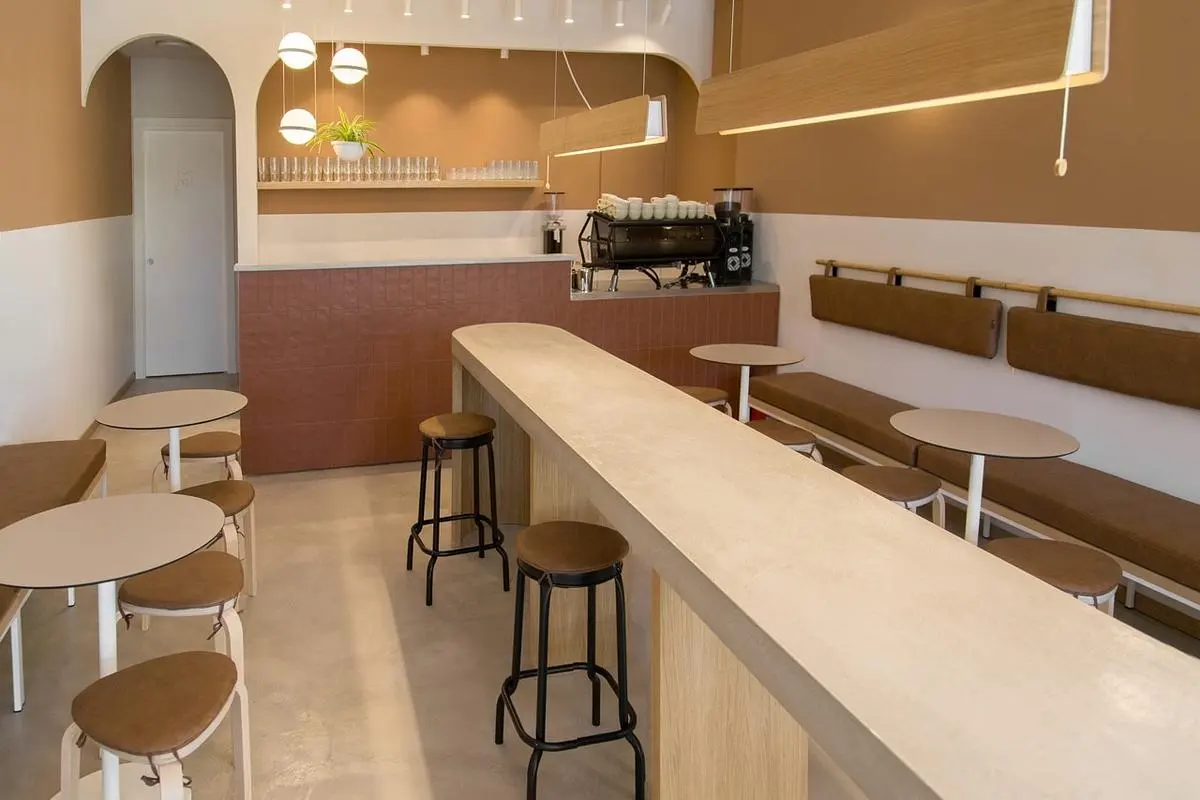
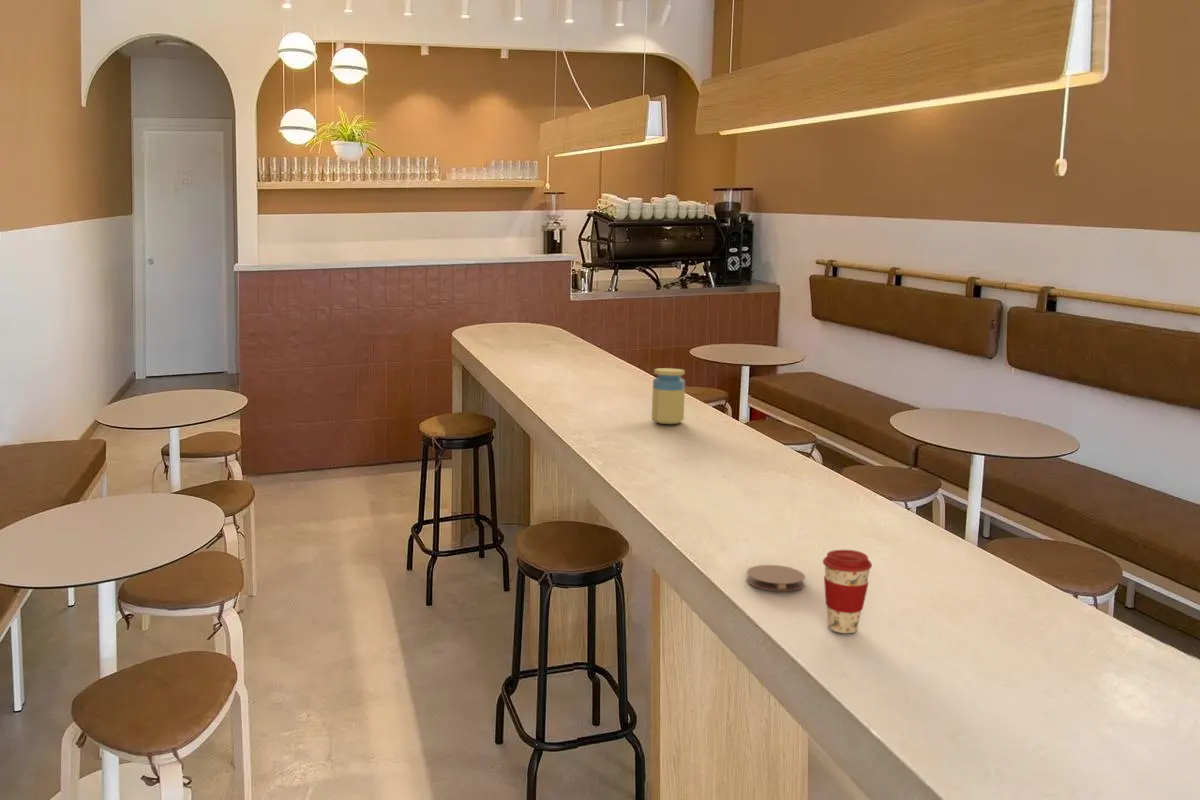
+ coffee cup [822,549,873,634]
+ jar [651,367,686,425]
+ coaster [746,564,806,592]
